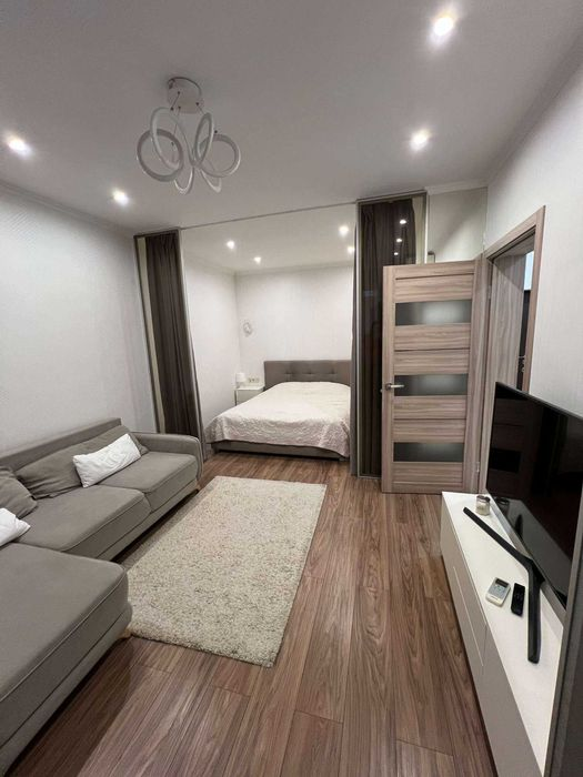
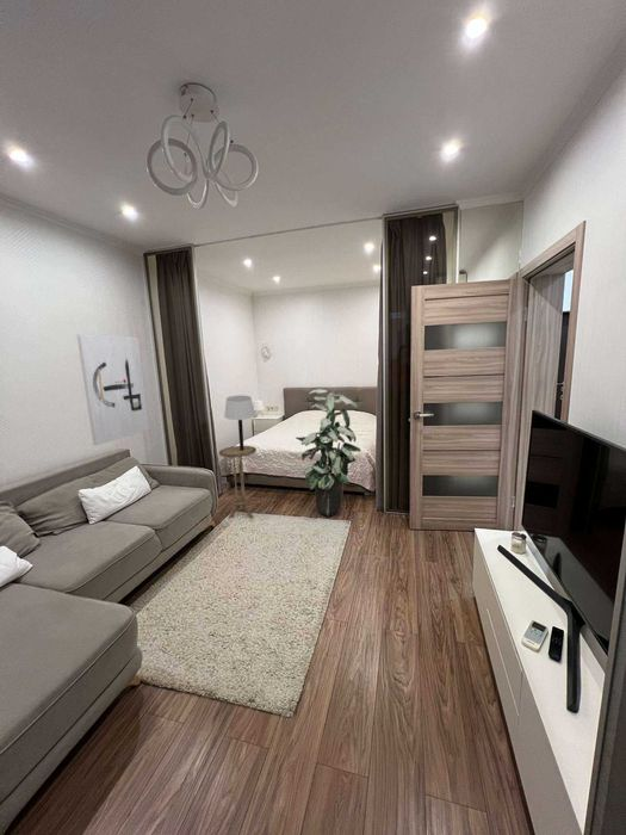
+ table lamp [223,395,256,451]
+ wall art [76,333,150,446]
+ indoor plant [295,388,362,518]
+ side table [218,445,258,520]
